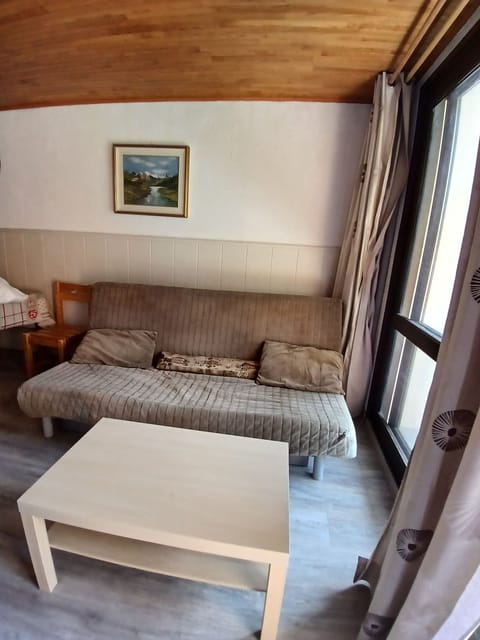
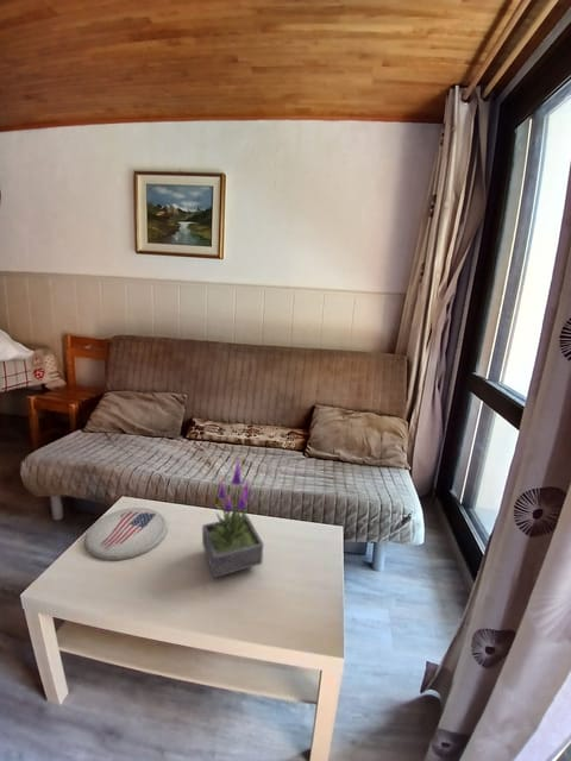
+ potted plant [201,459,265,578]
+ plate [83,507,169,561]
